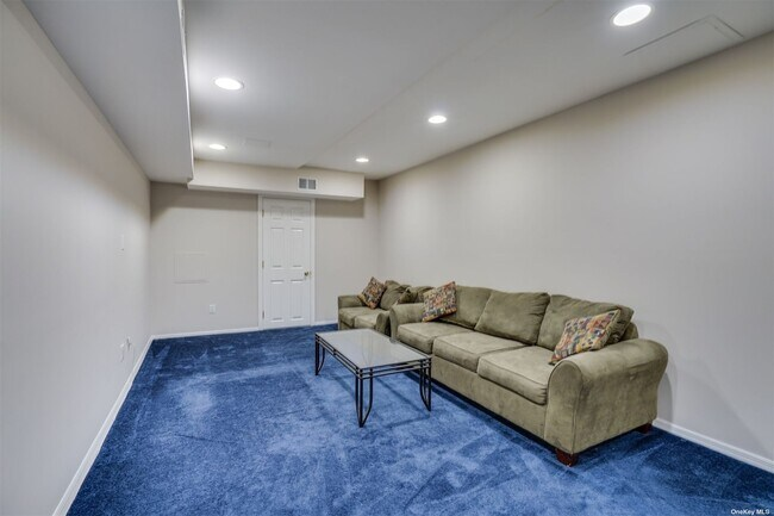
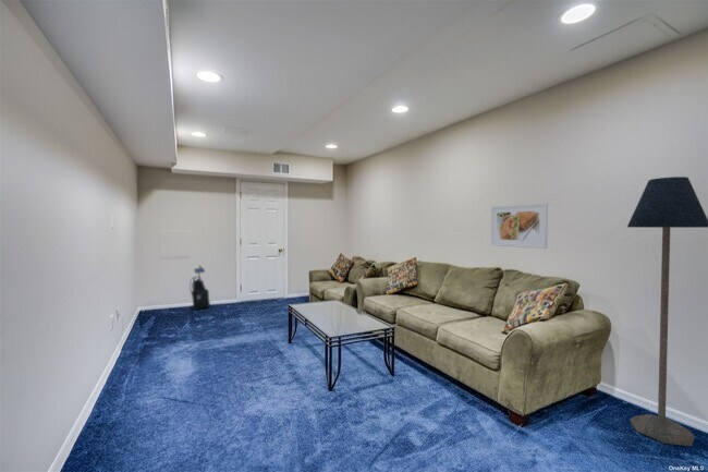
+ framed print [490,202,549,250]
+ vacuum cleaner [188,265,211,311]
+ floor lamp [626,176,708,447]
